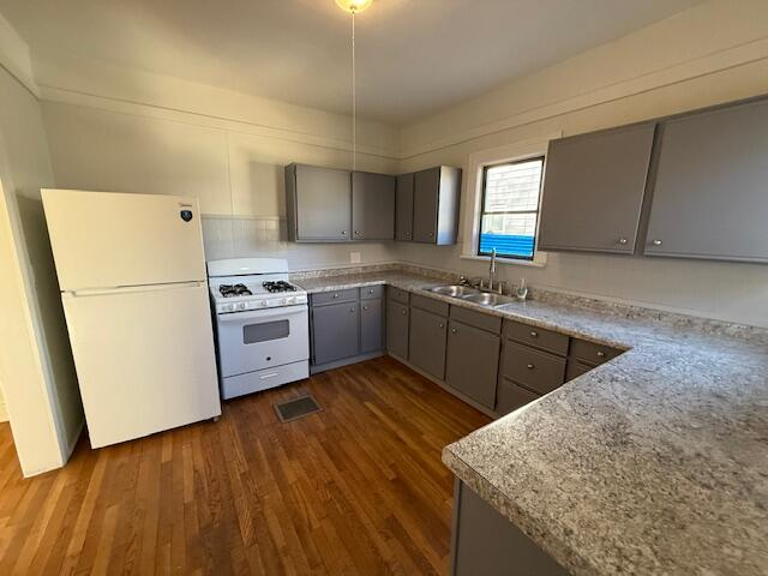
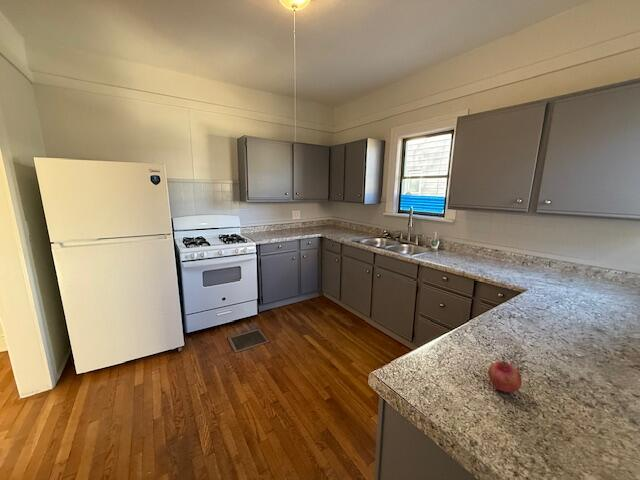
+ fruit [487,360,523,393]
